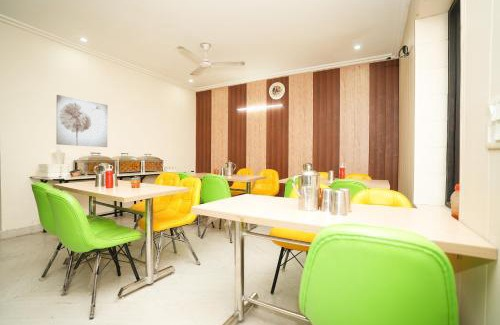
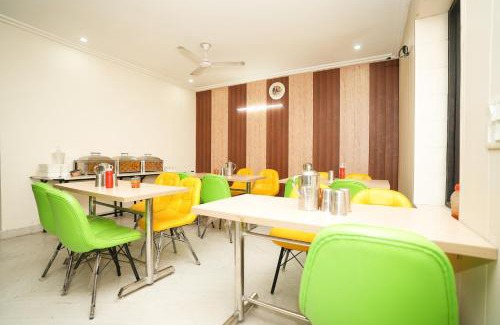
- wall art [55,94,109,148]
